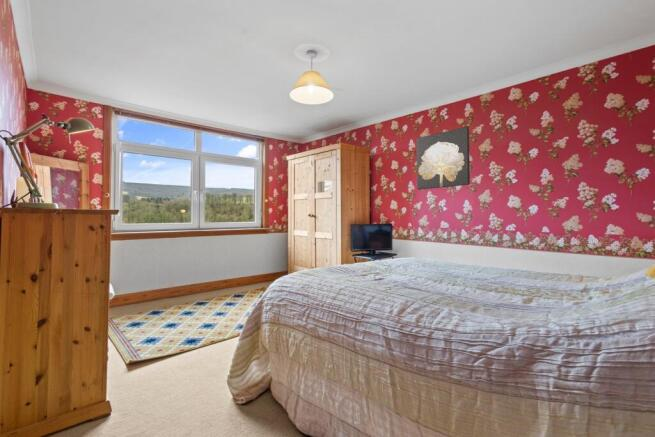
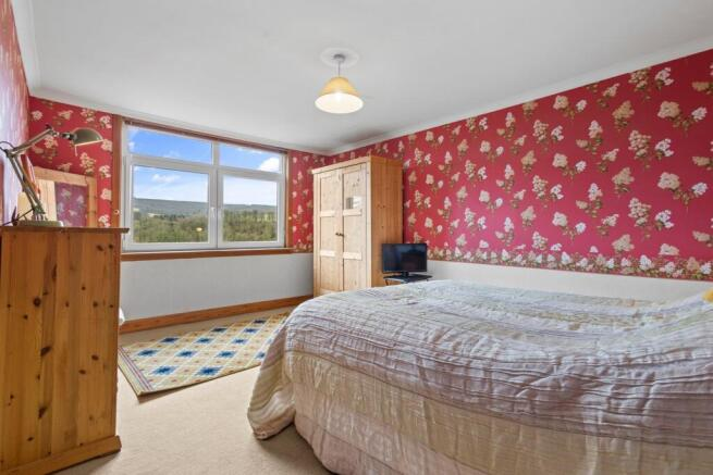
- wall art [416,125,471,191]
